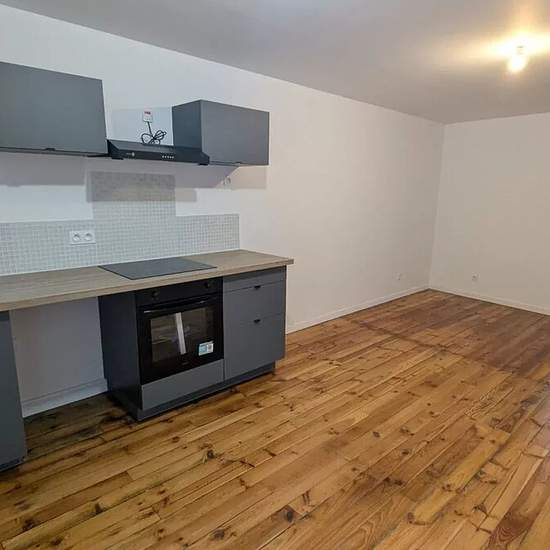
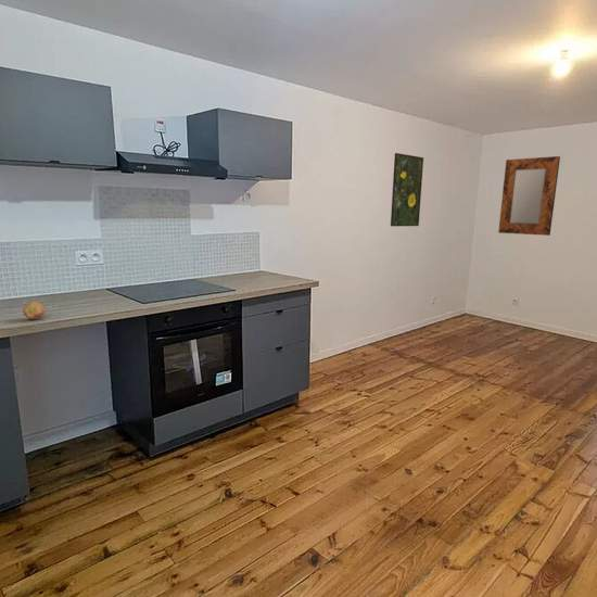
+ home mirror [497,155,561,237]
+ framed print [390,152,424,228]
+ fruit [22,301,46,320]
